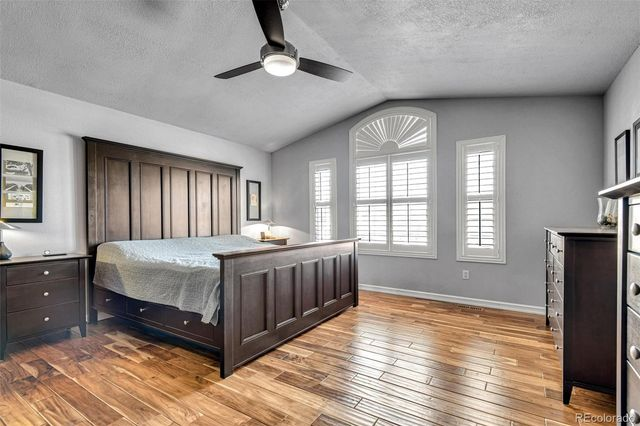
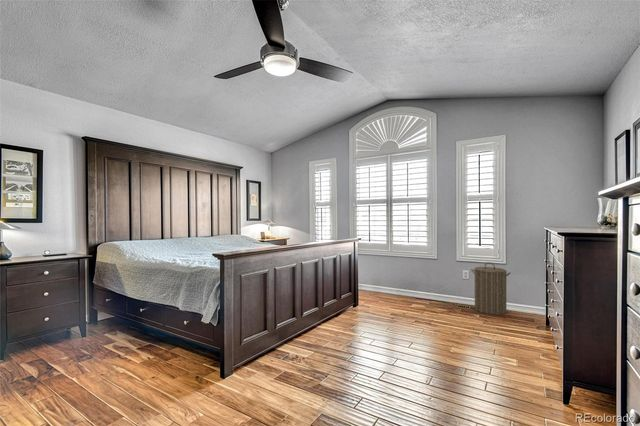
+ laundry hamper [470,262,511,316]
